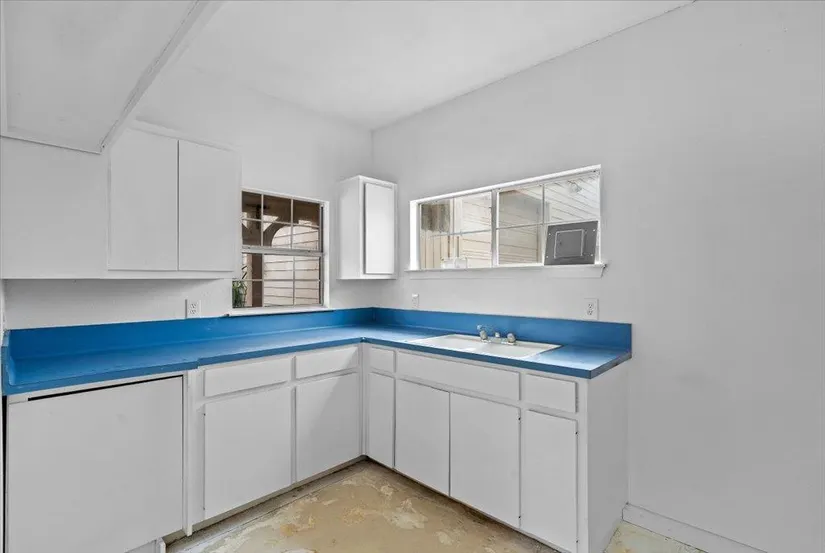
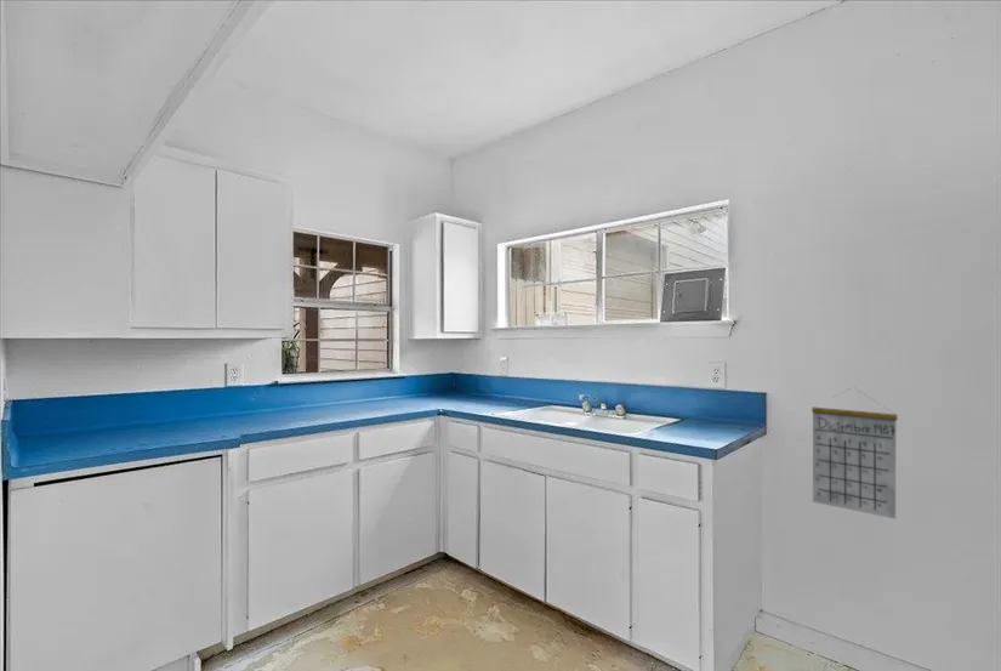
+ calendar [811,387,899,519]
